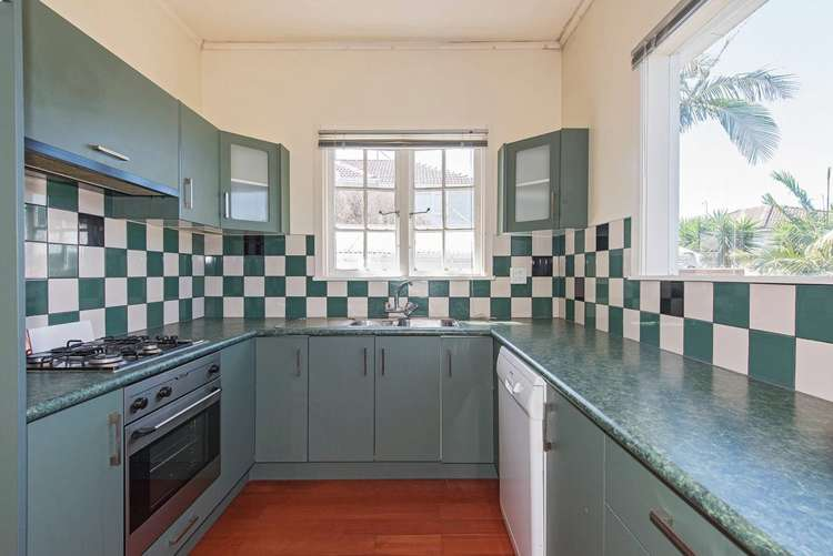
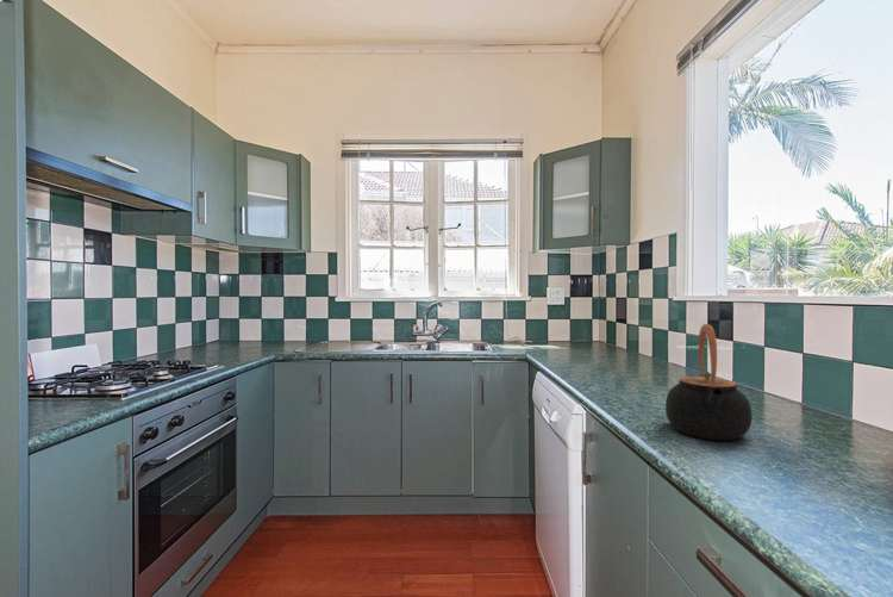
+ teapot [664,323,753,441]
